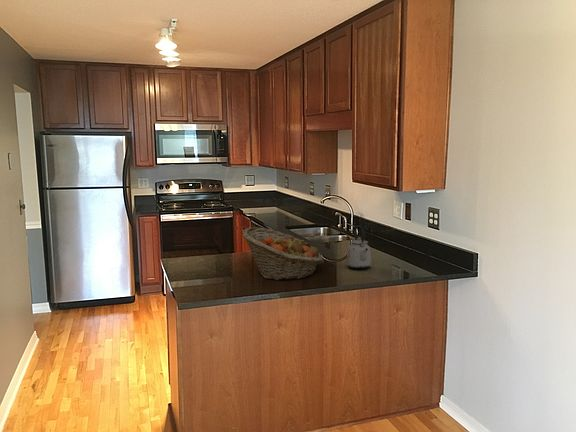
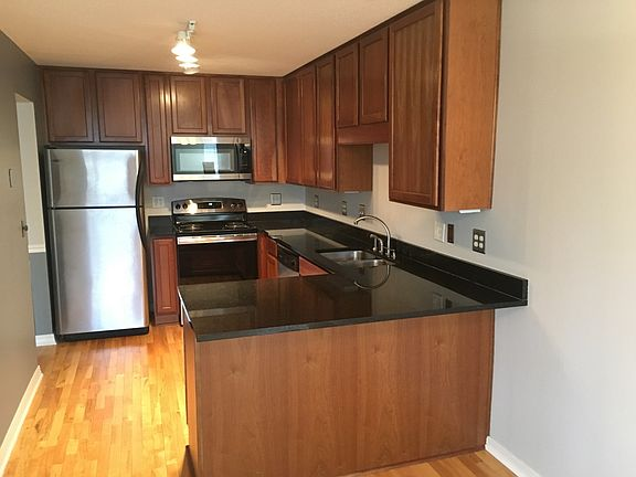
- fruit basket [242,226,323,281]
- kettle [345,224,372,271]
